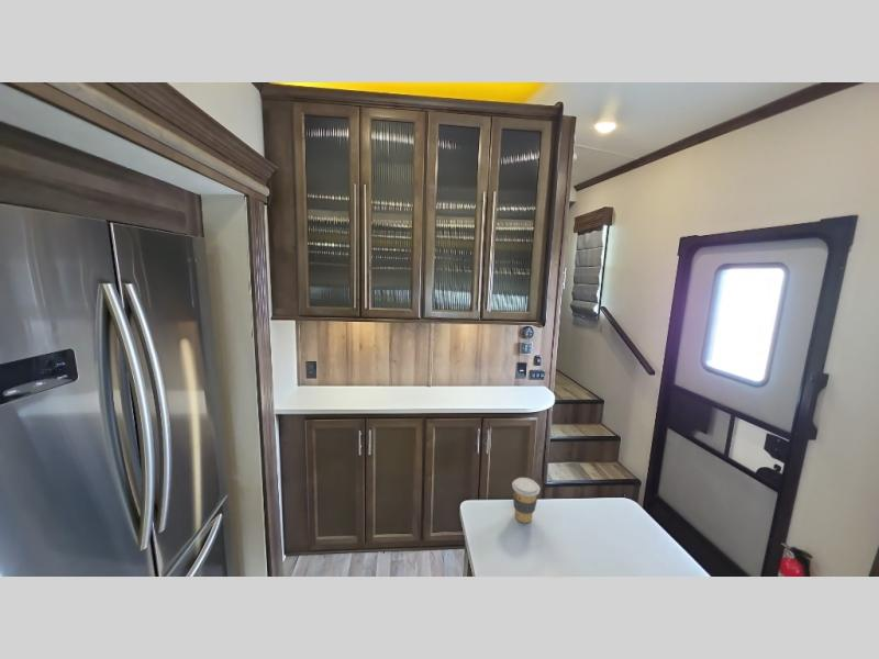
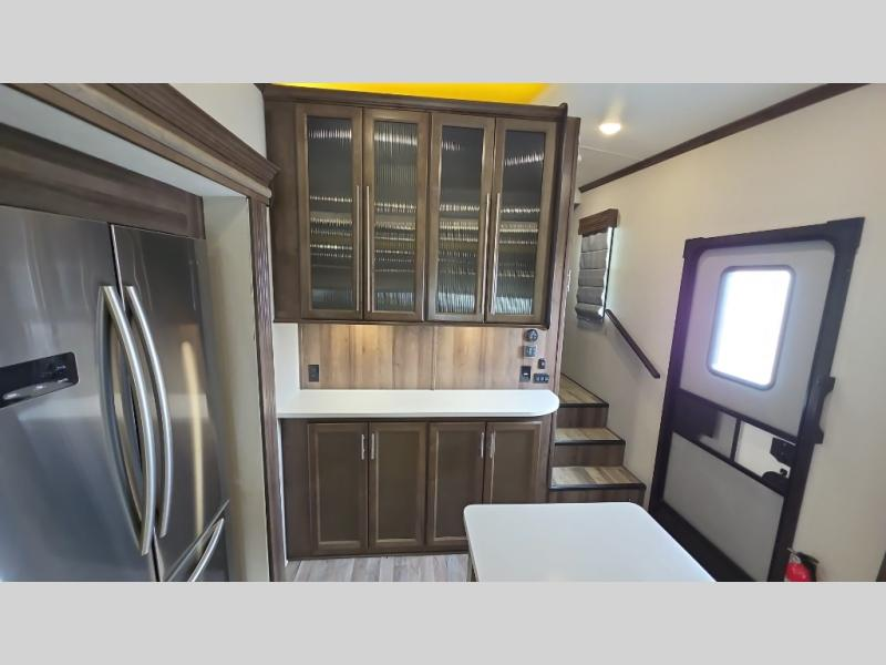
- coffee cup [511,477,541,524]
